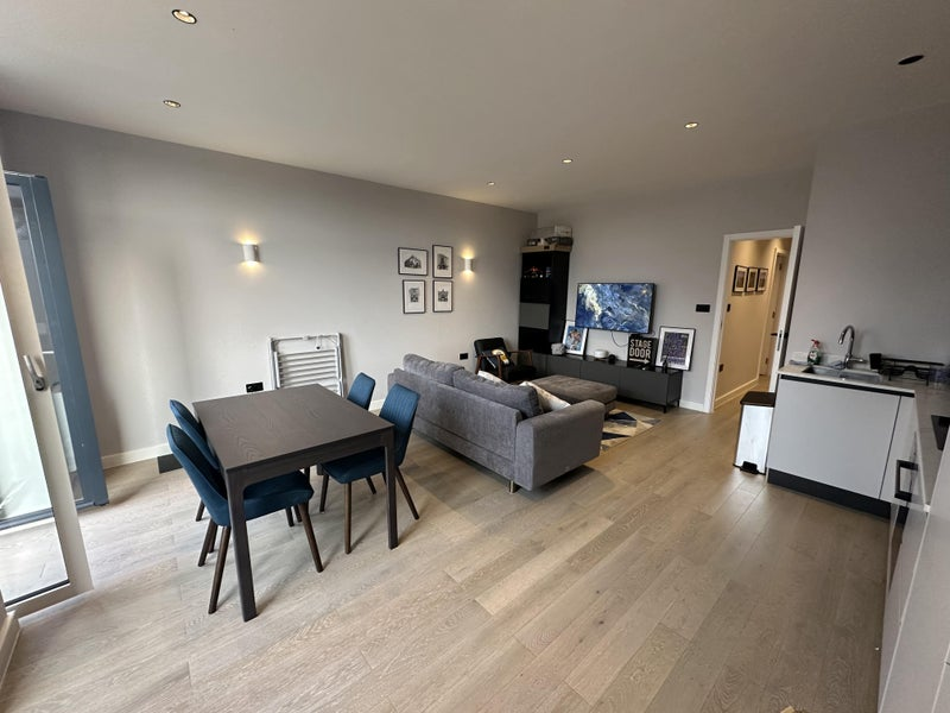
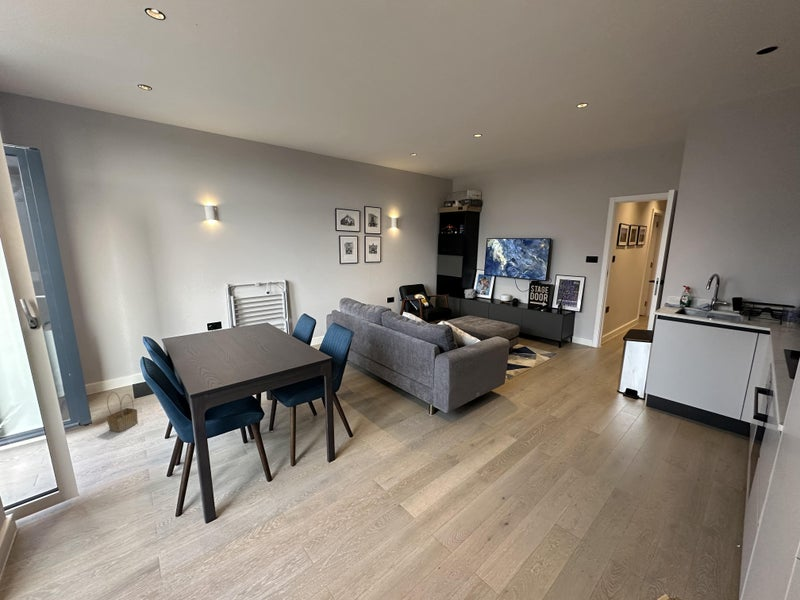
+ basket [105,391,139,433]
